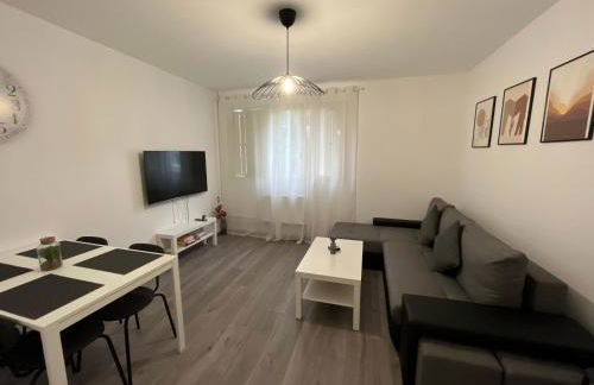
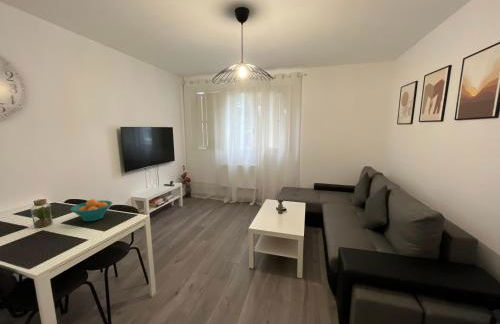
+ fruit bowl [69,198,113,222]
